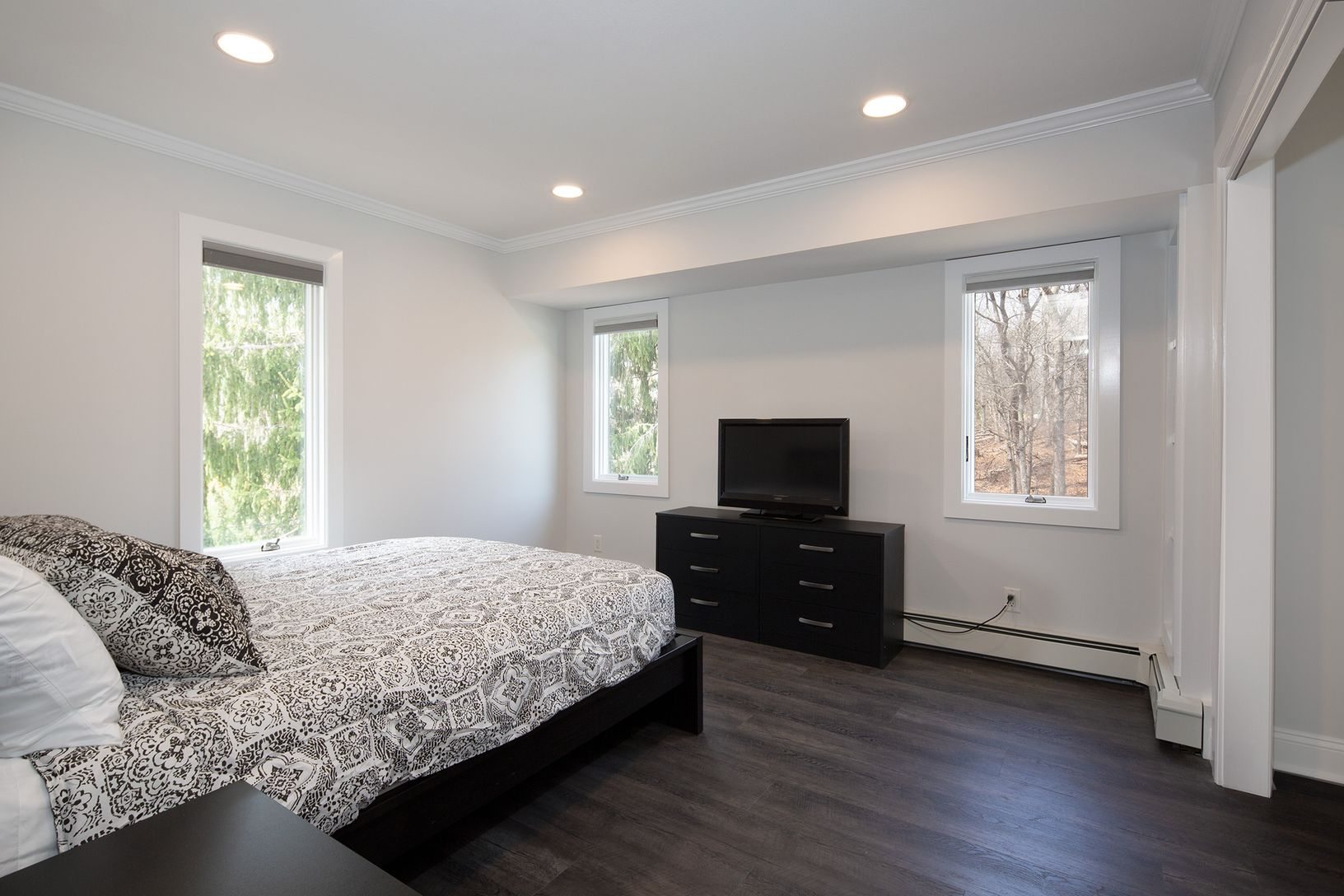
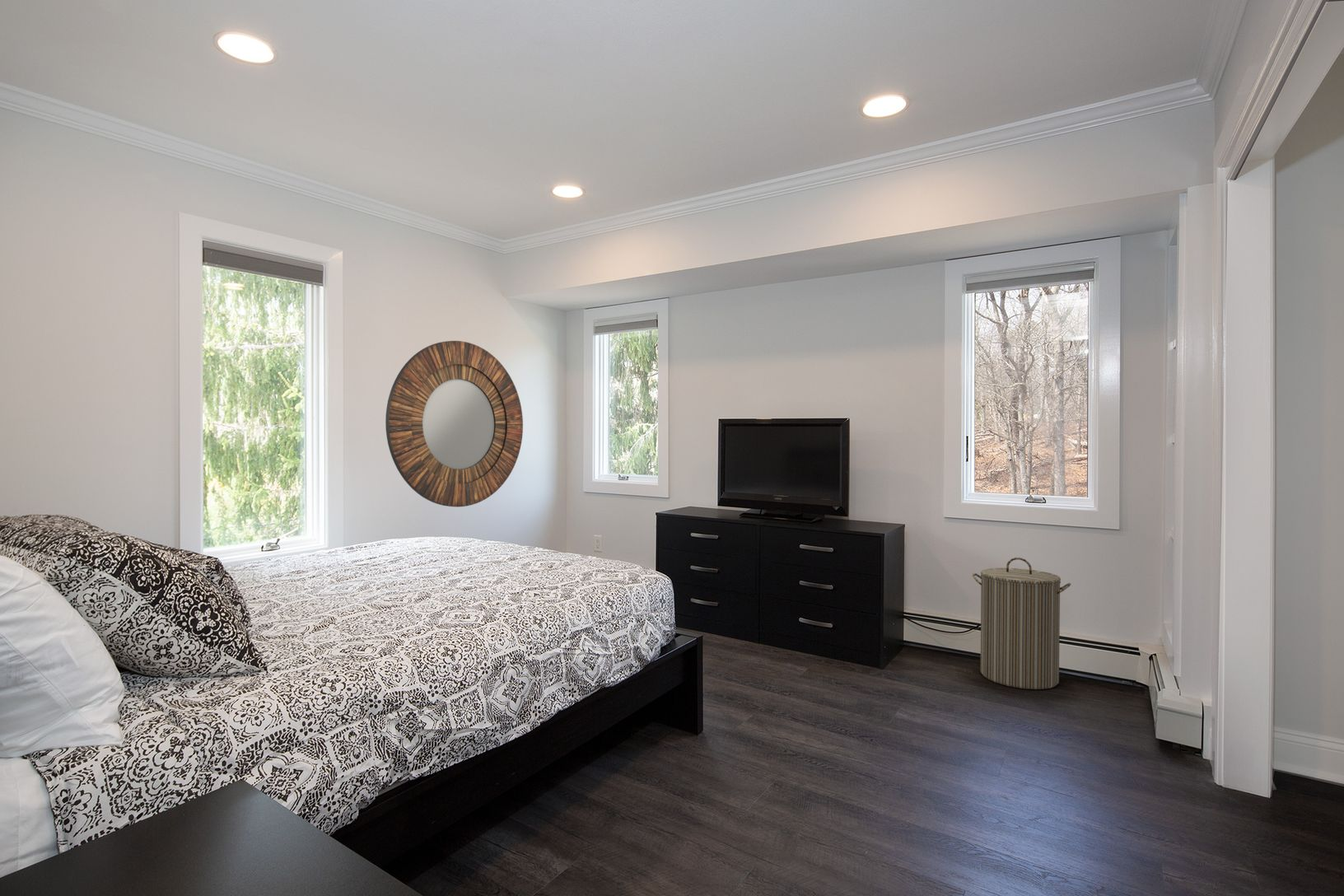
+ laundry hamper [972,557,1071,690]
+ home mirror [385,340,524,508]
